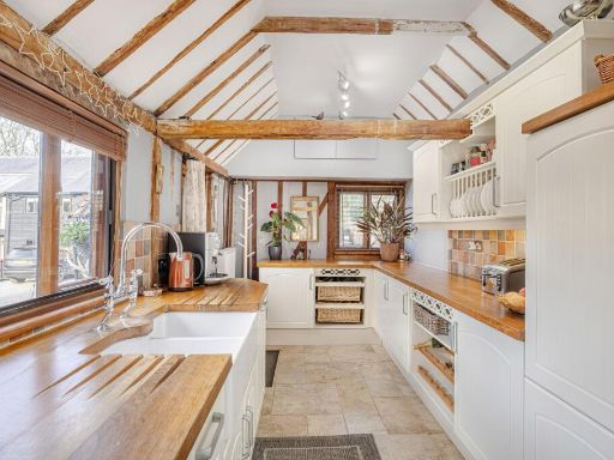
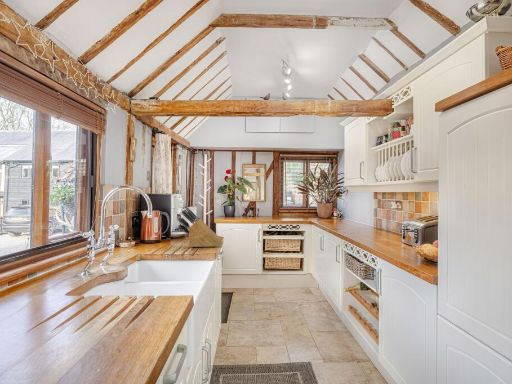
+ knife block [176,207,224,248]
